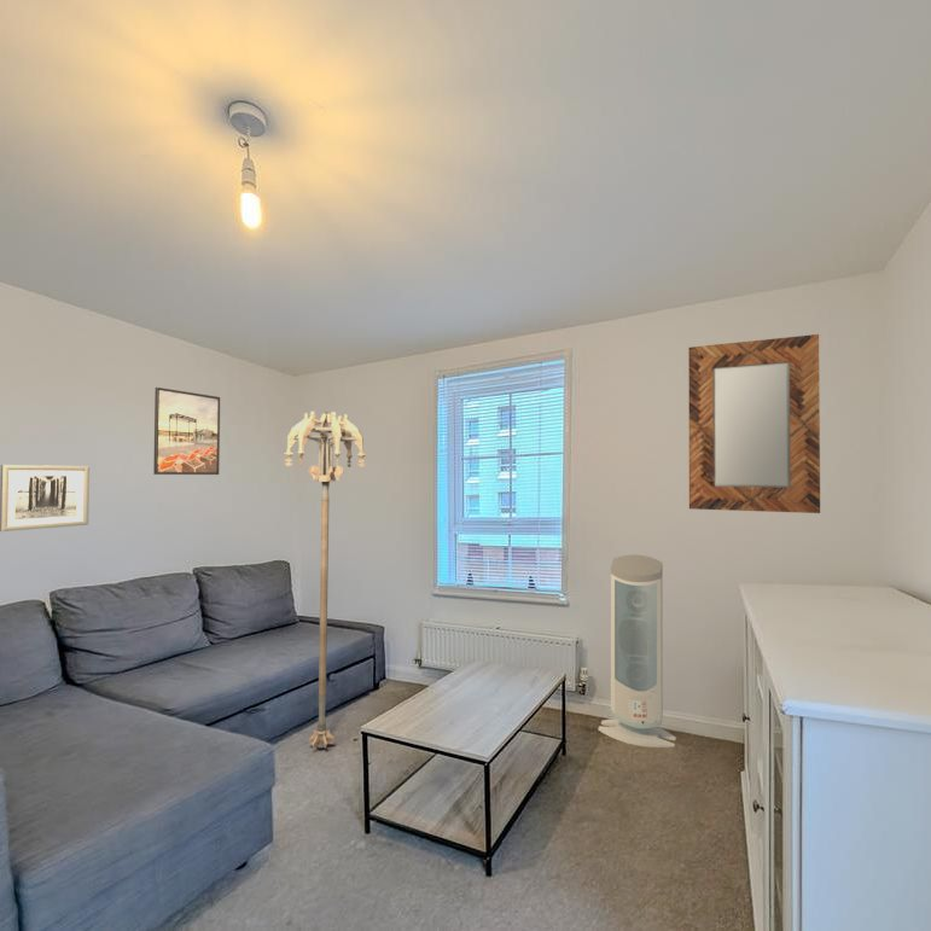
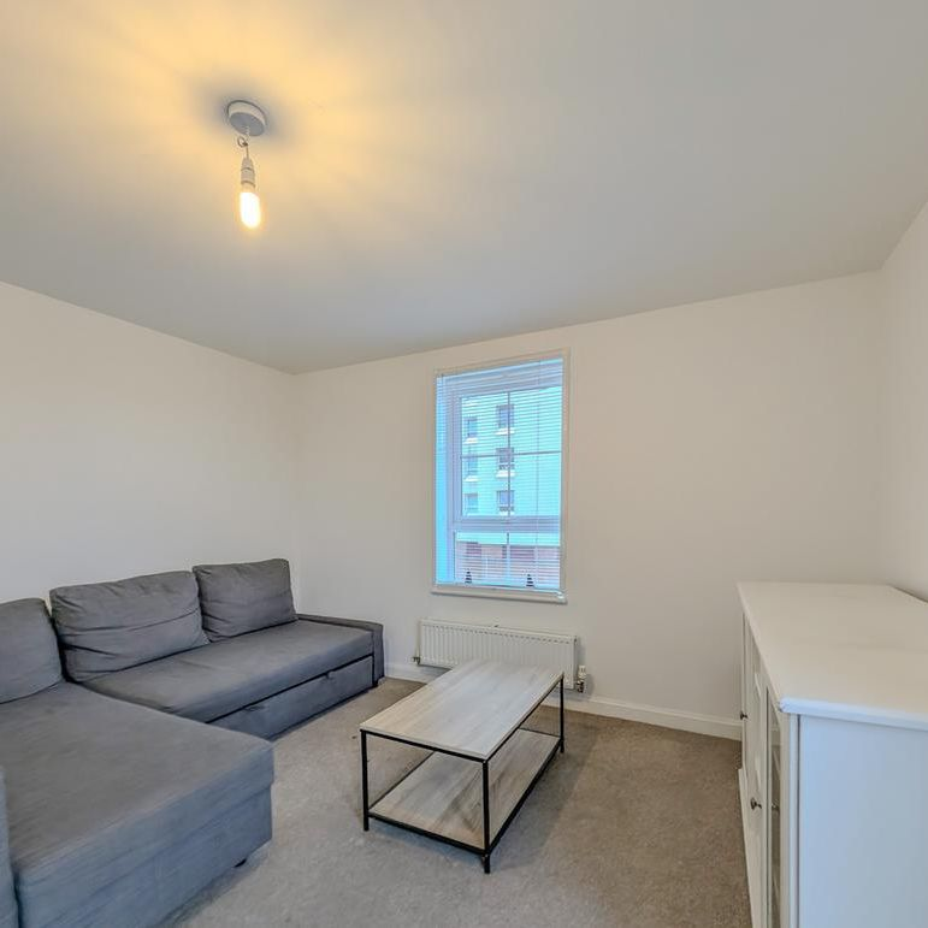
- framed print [152,386,221,476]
- floor lamp [283,411,367,750]
- home mirror [687,333,821,514]
- air purifier [598,554,677,749]
- wall art [0,464,91,533]
